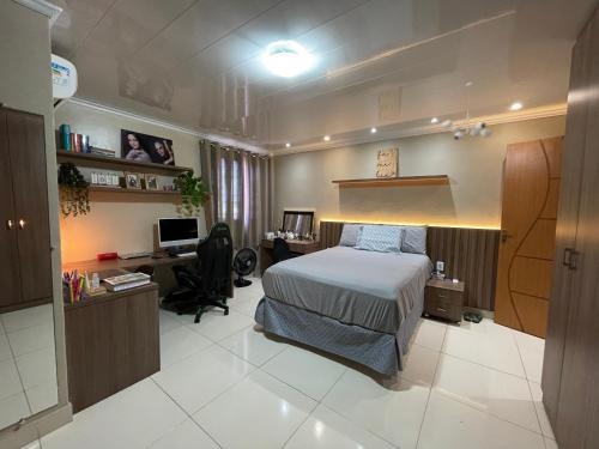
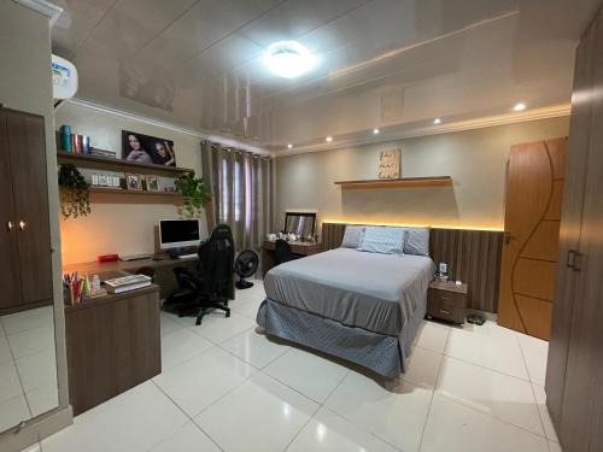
- ceiling light fixture [441,81,492,141]
